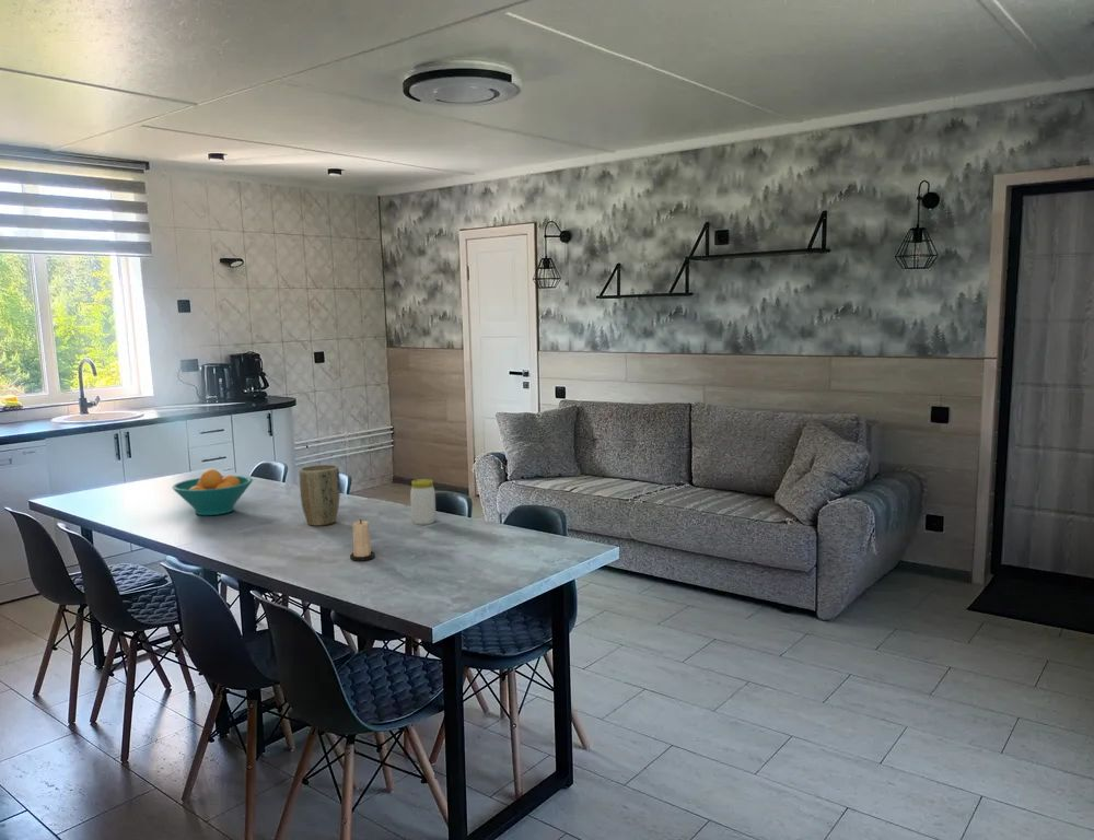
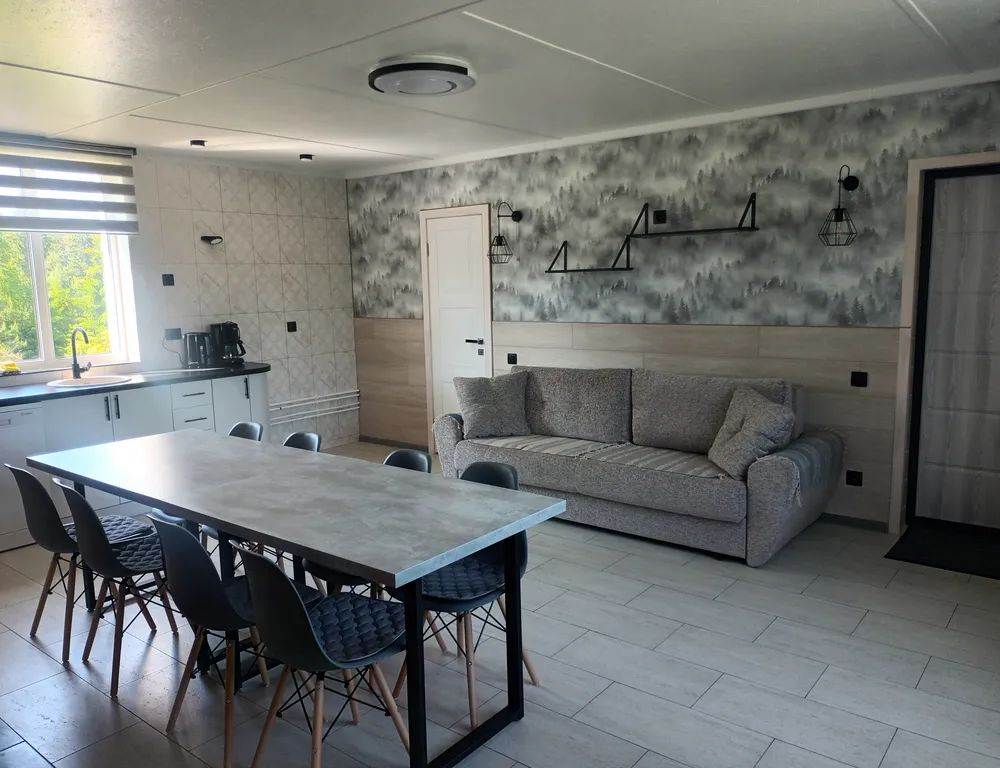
- candle [349,518,375,562]
- fruit bowl [171,468,254,516]
- jar [409,478,437,525]
- plant pot [299,464,341,527]
